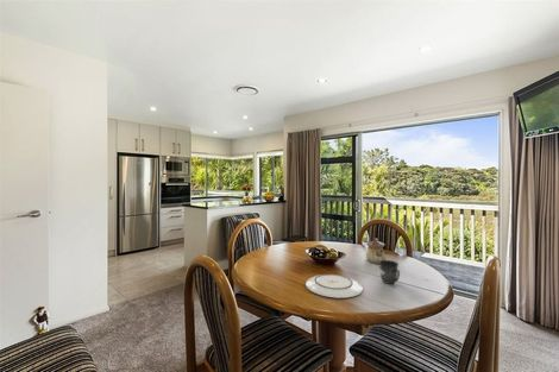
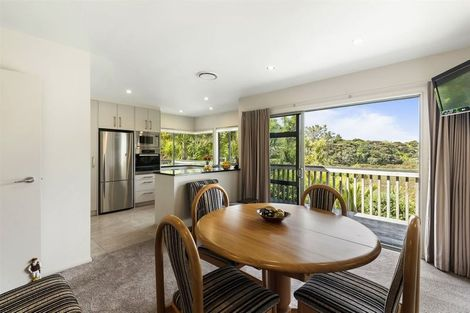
- teapot [365,238,387,265]
- plate [304,273,364,300]
- mug [378,259,401,285]
